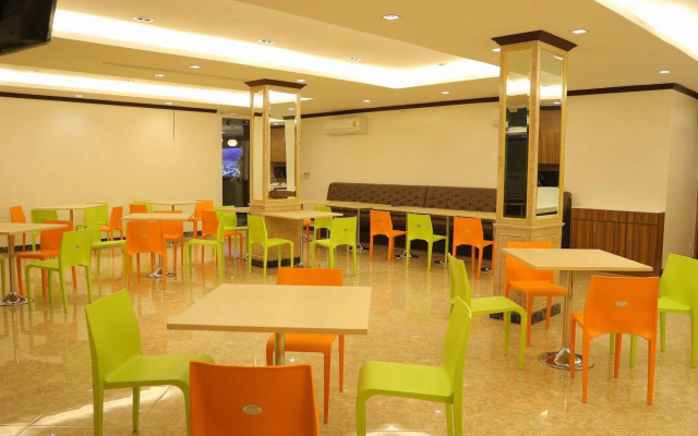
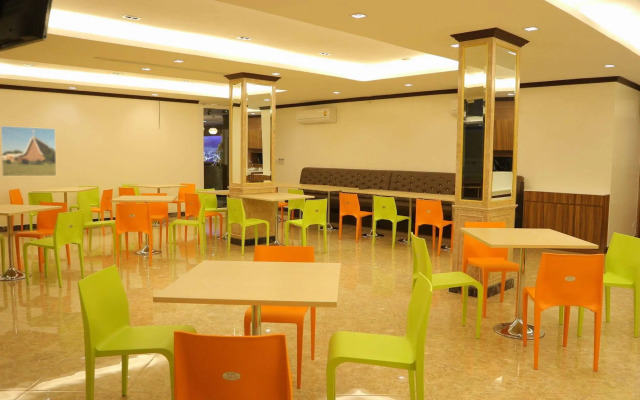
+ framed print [0,125,57,177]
